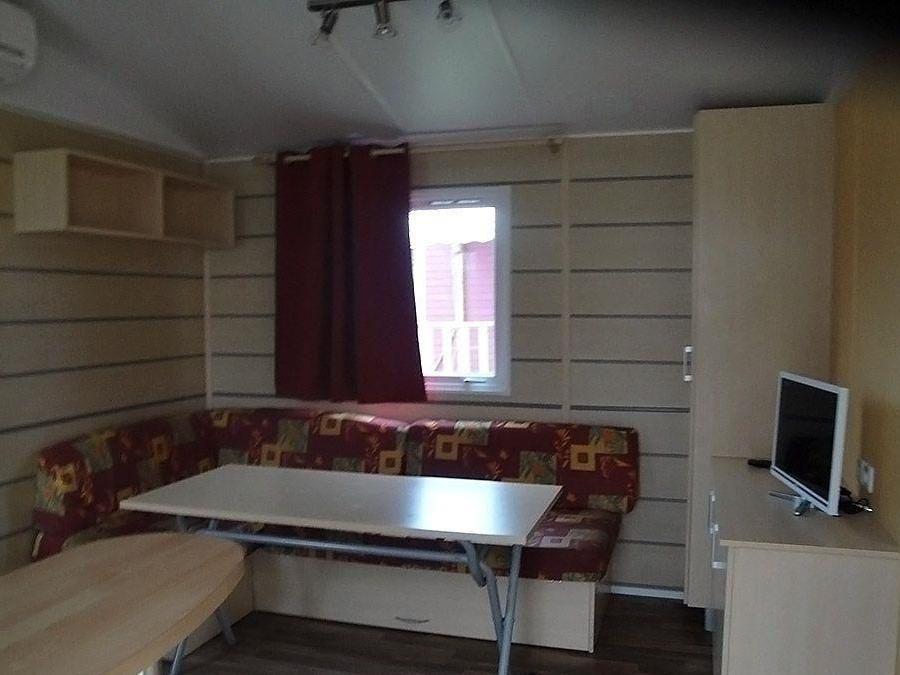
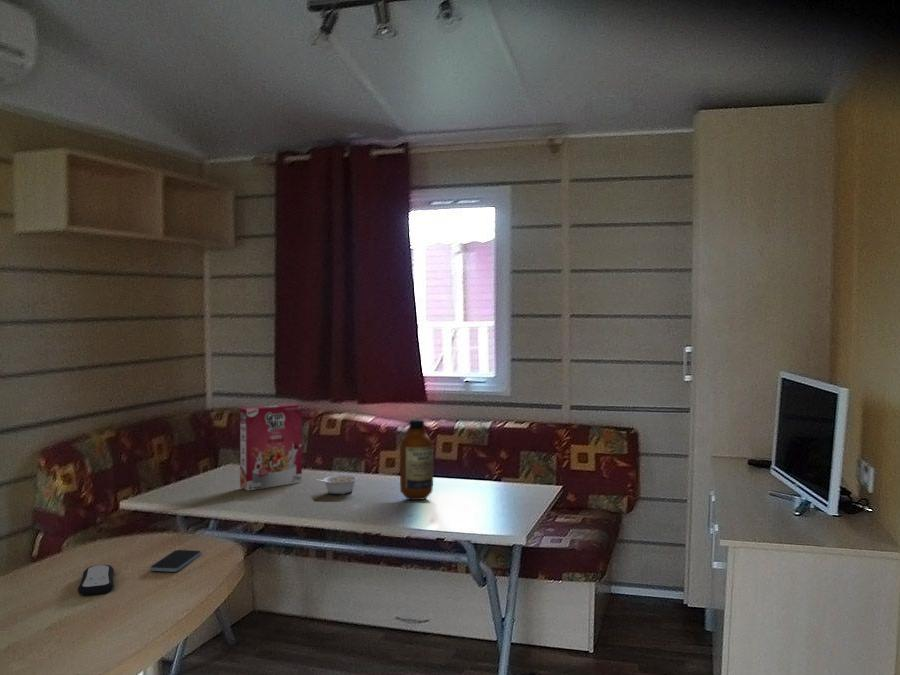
+ smartphone [149,549,202,573]
+ legume [315,474,359,495]
+ remote control [77,564,115,596]
+ bottle [399,418,434,501]
+ cereal box [239,403,303,492]
